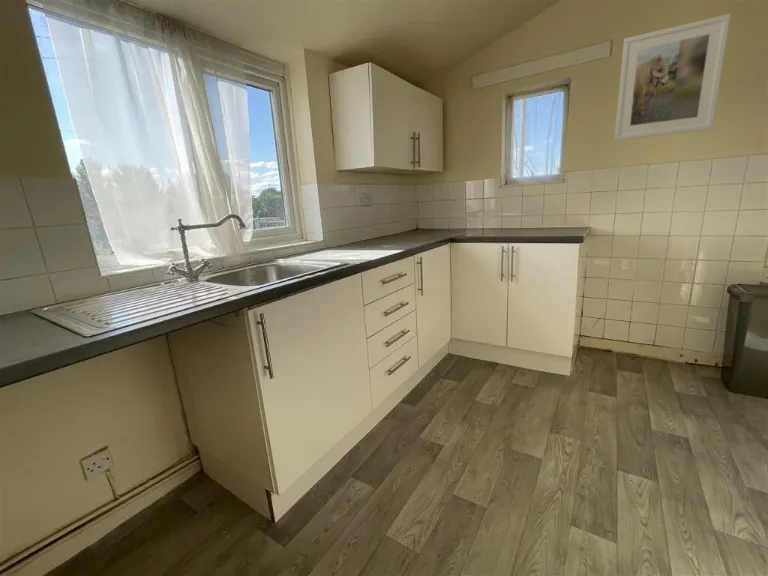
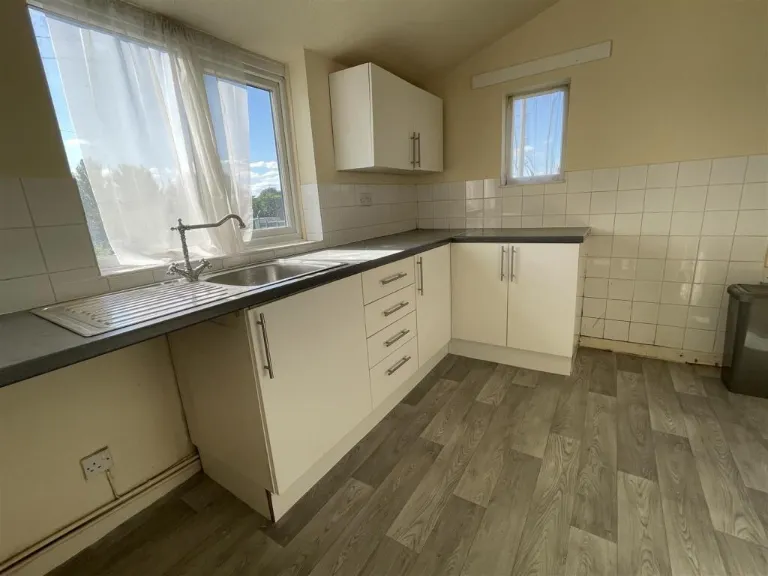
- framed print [613,13,732,141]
